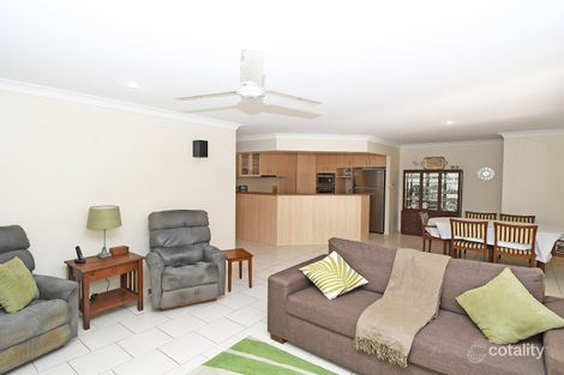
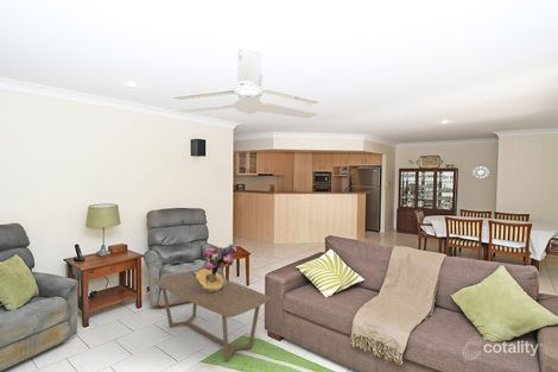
+ bouquet [191,242,237,292]
+ coffee table [153,270,272,362]
